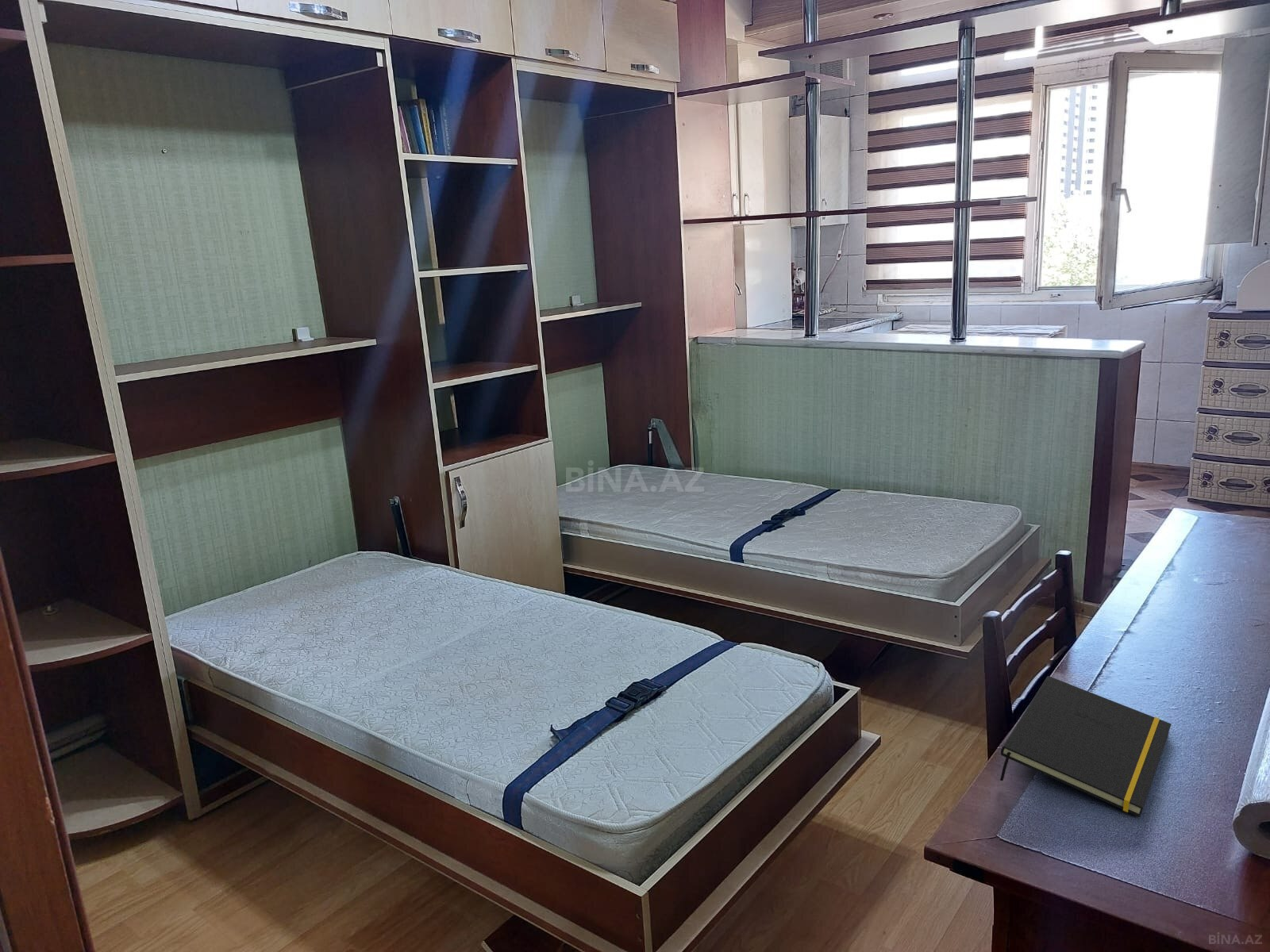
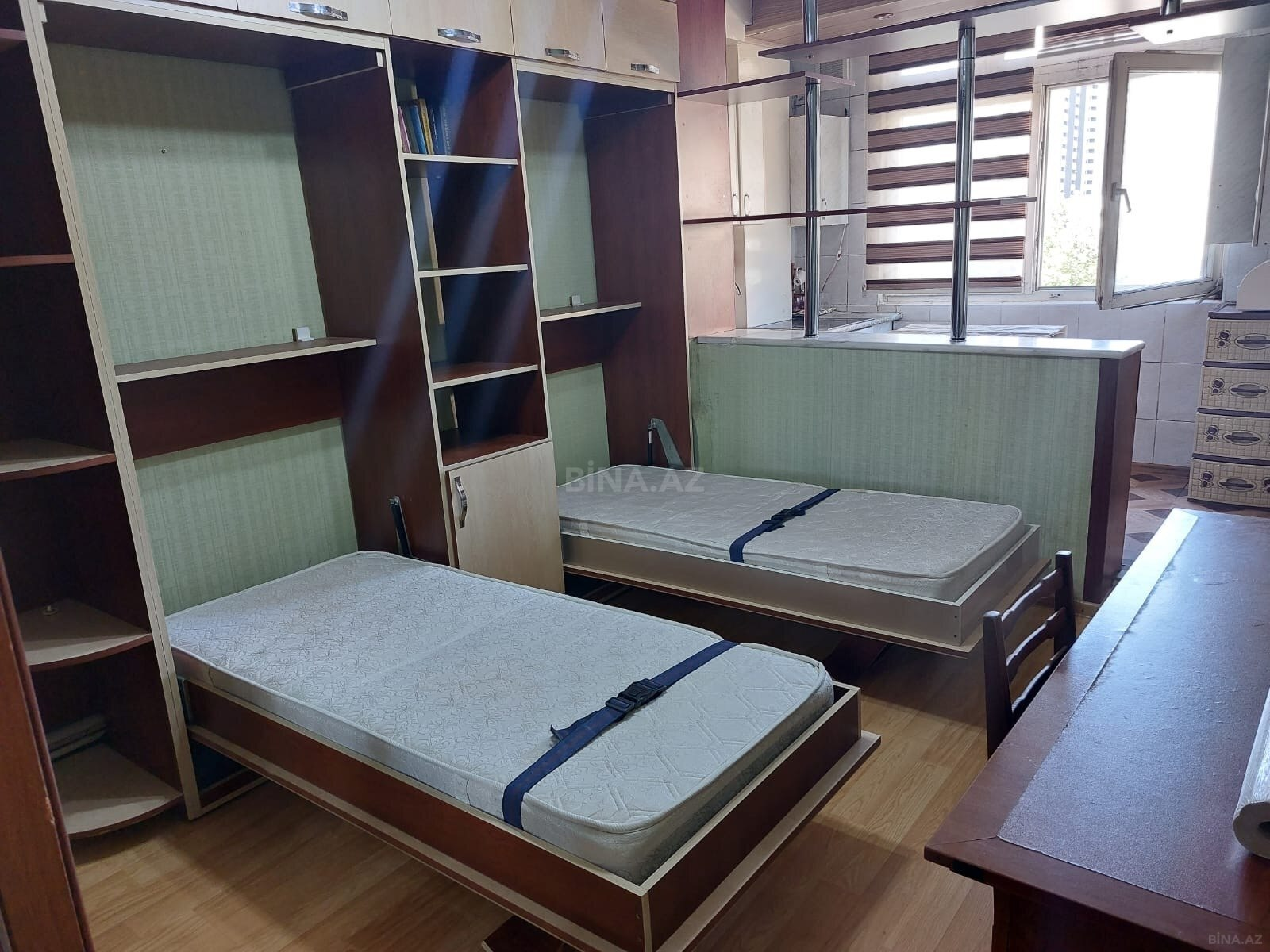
- notepad [999,675,1172,818]
